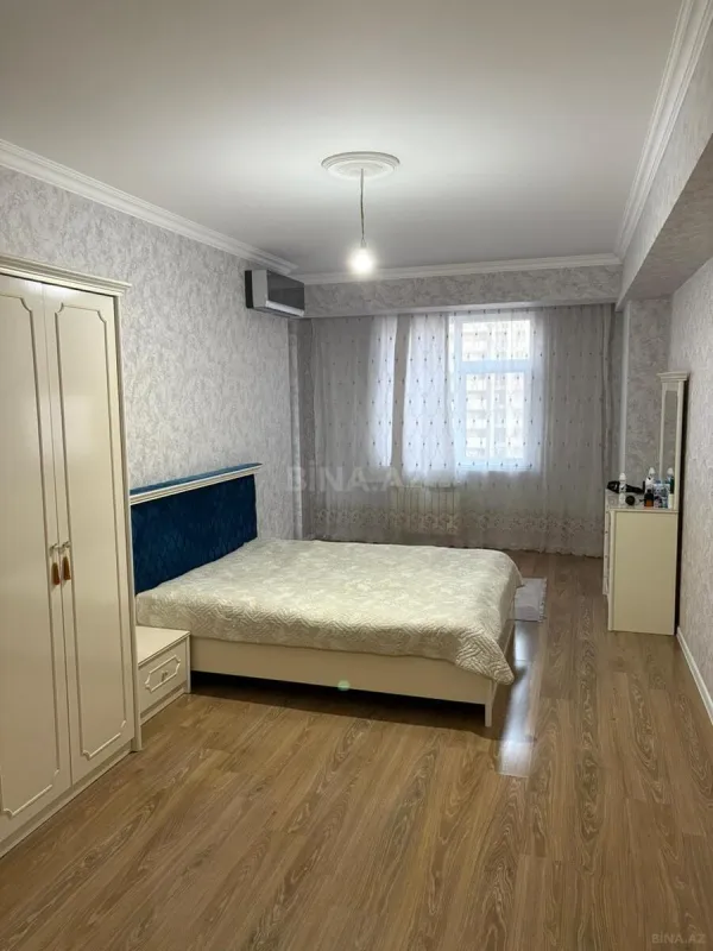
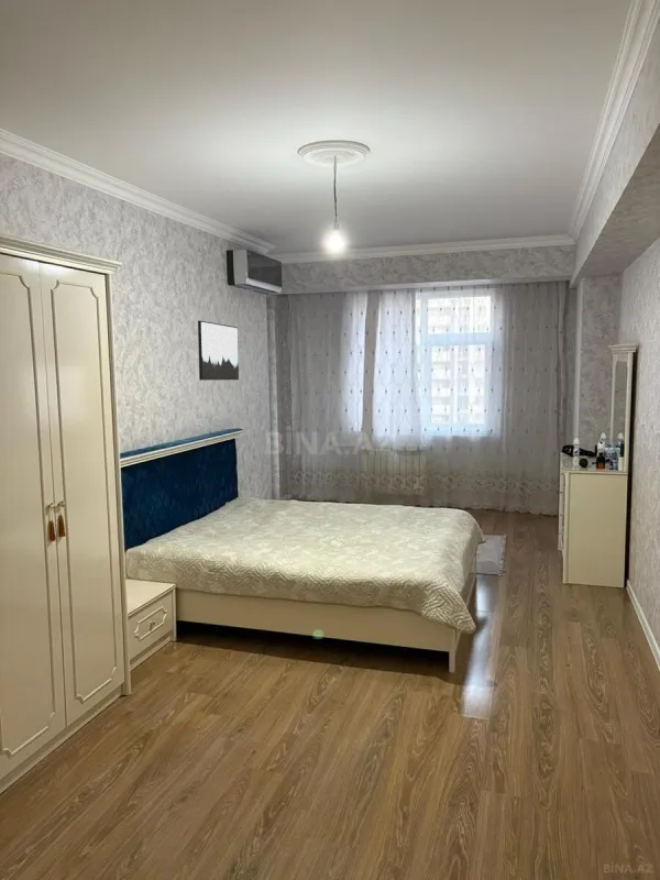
+ wall art [197,320,240,382]
